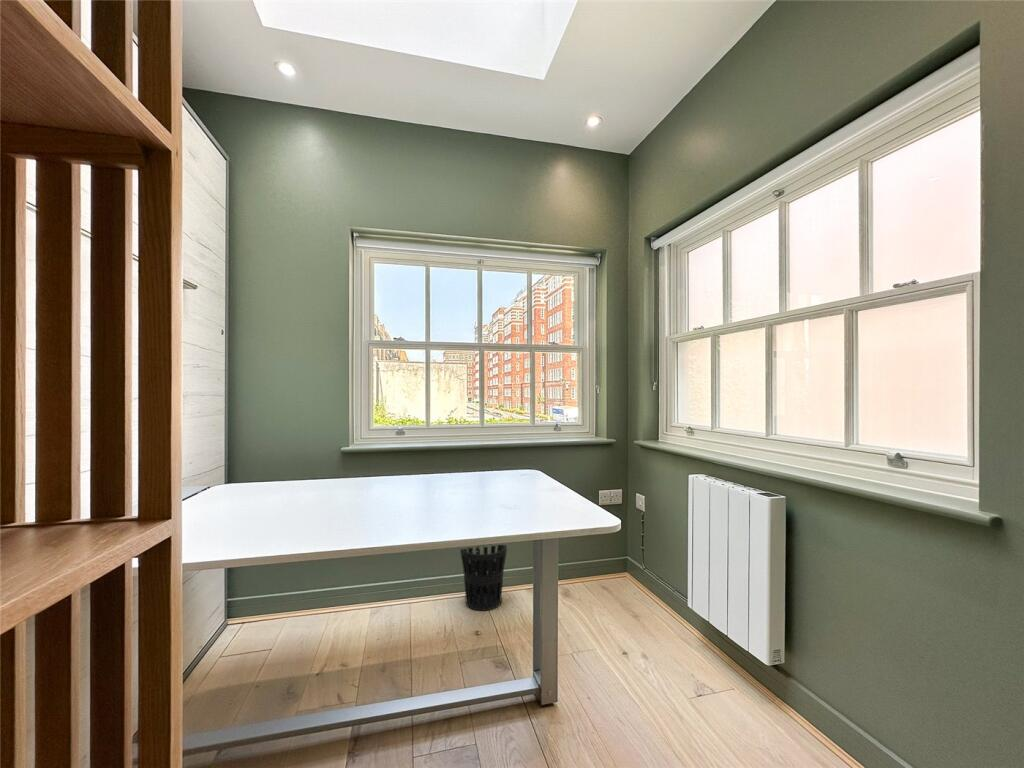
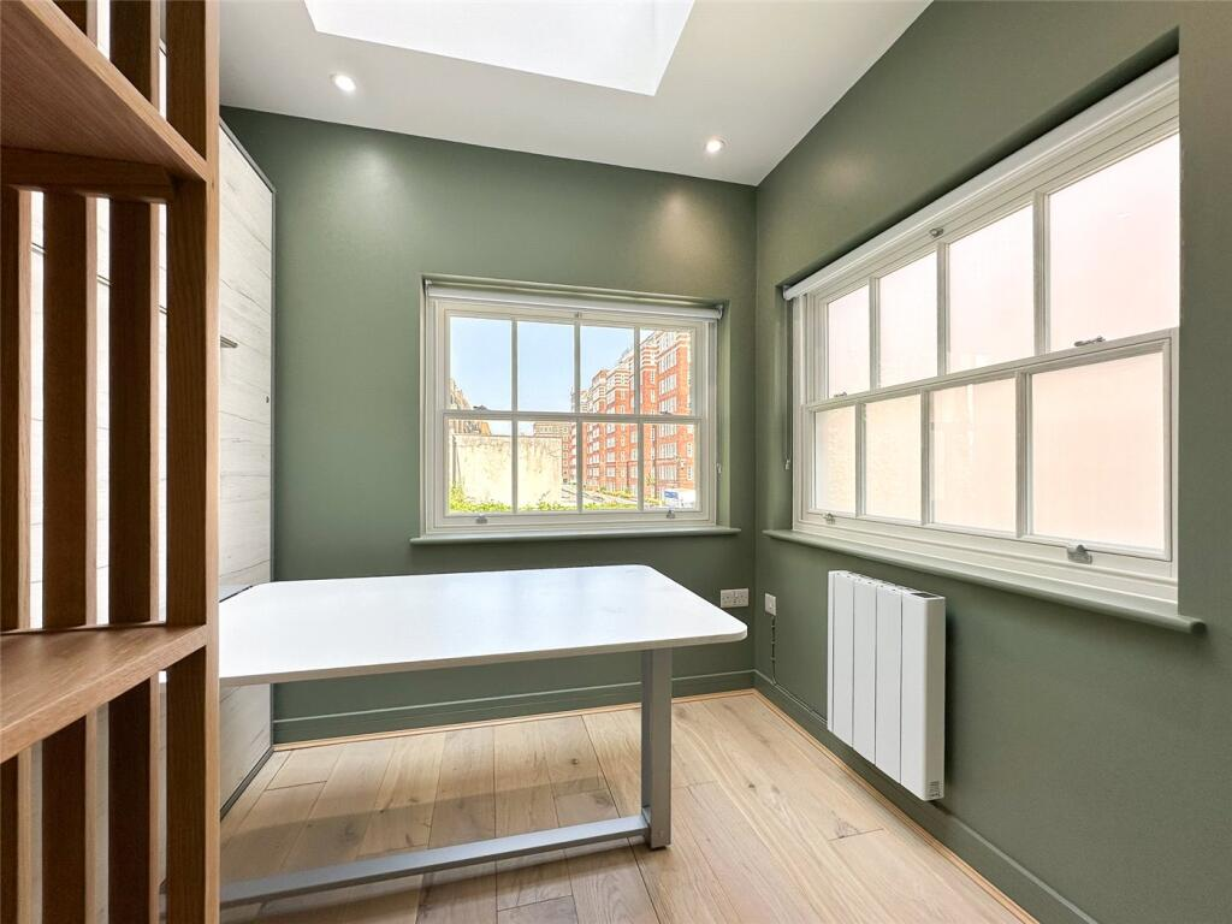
- wastebasket [459,544,508,612]
